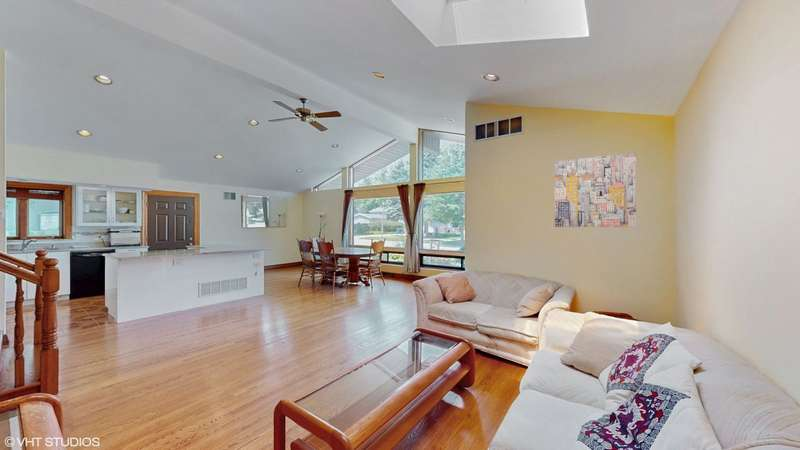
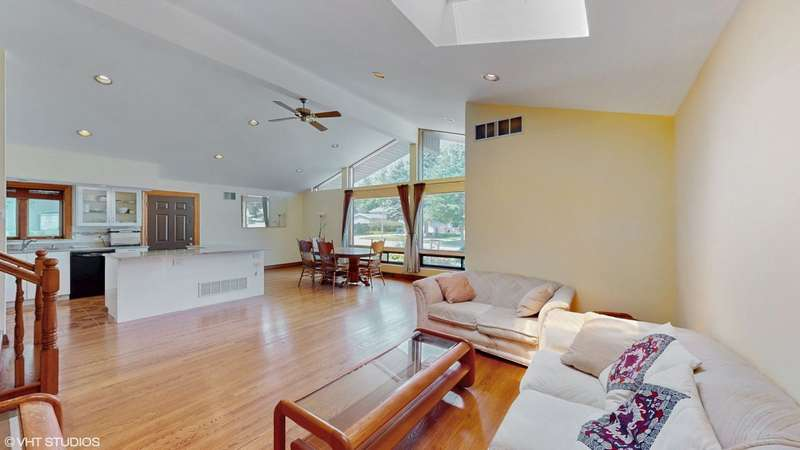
- wall art [554,152,637,228]
